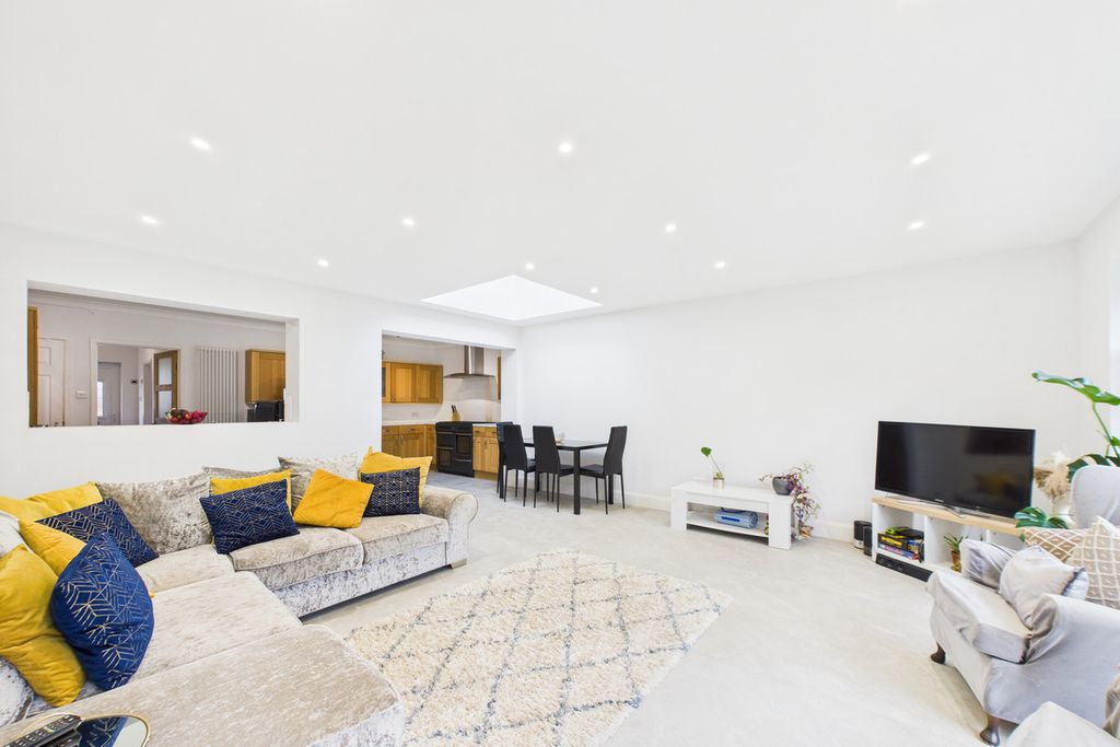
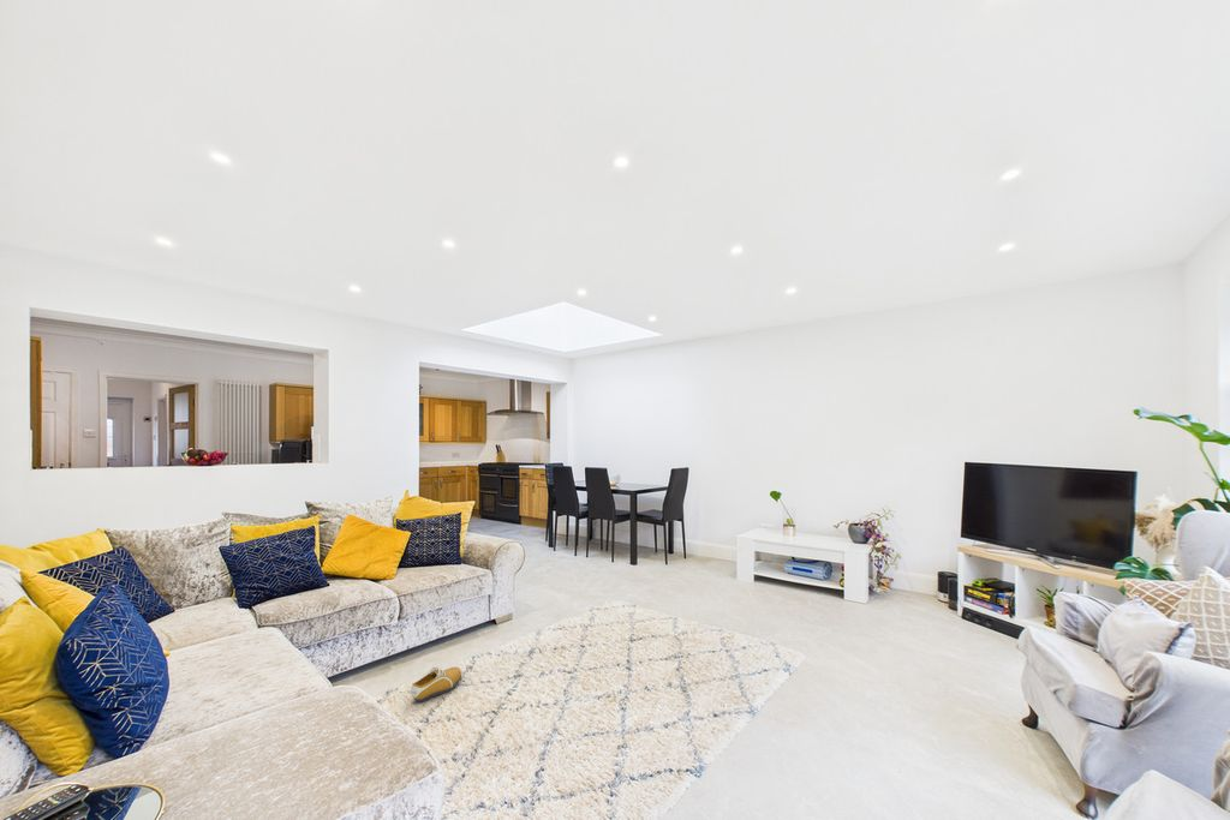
+ shoe [410,665,462,705]
